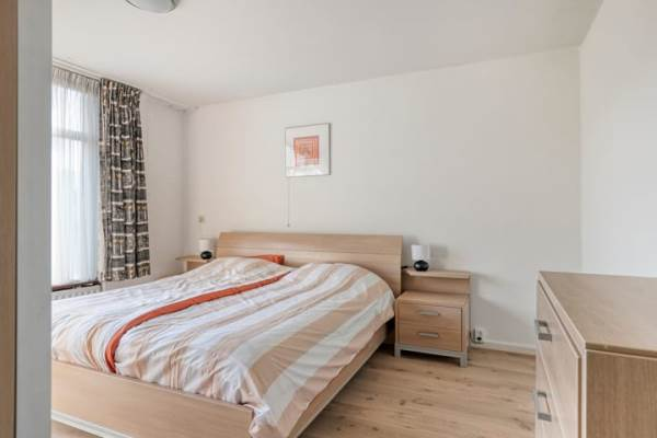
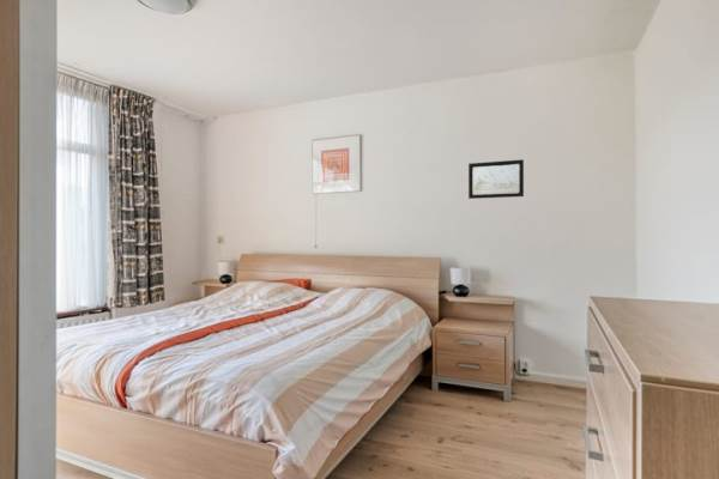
+ wall art [467,158,525,200]
